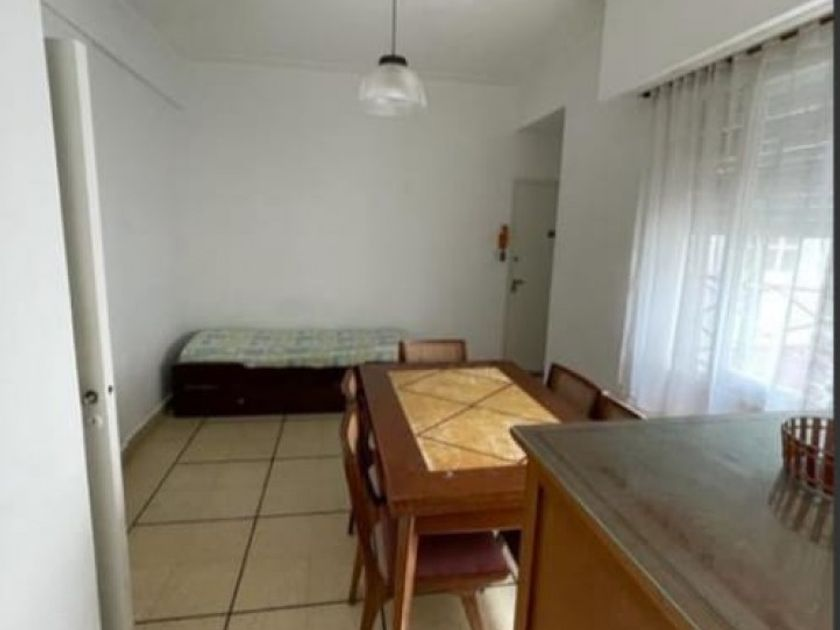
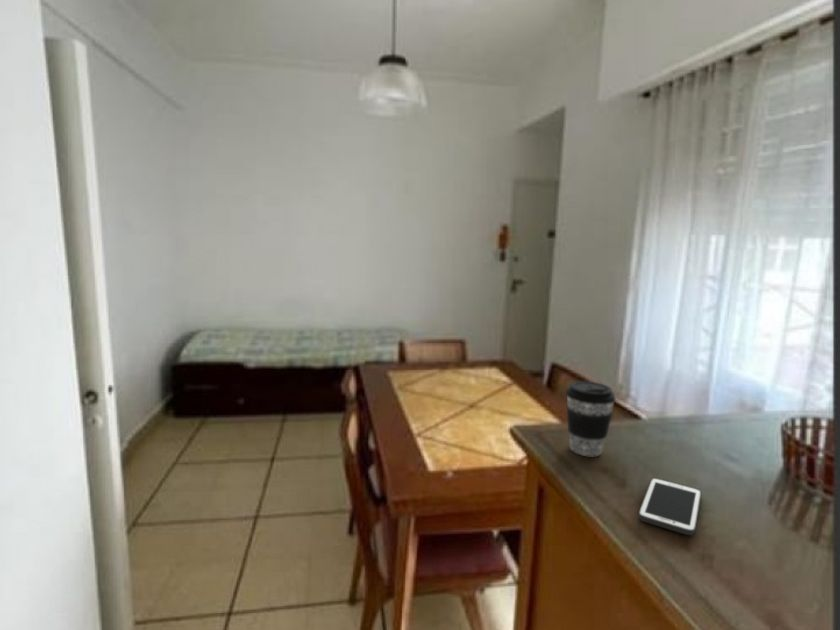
+ cell phone [637,477,702,536]
+ coffee cup [565,380,617,457]
